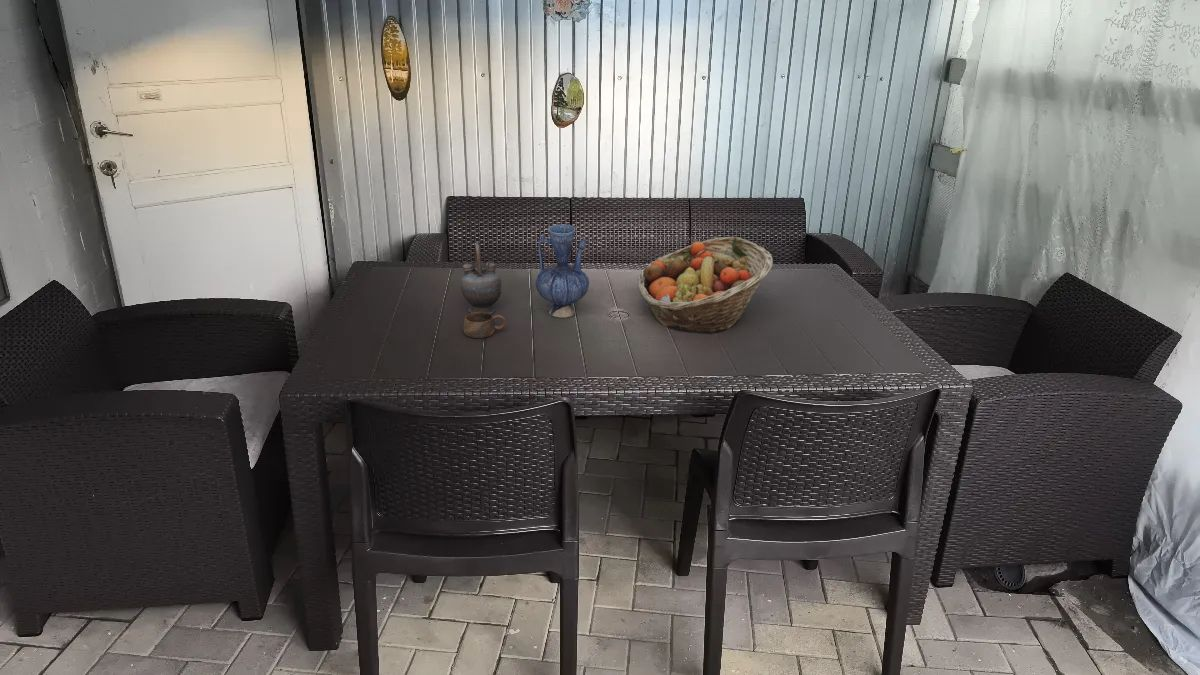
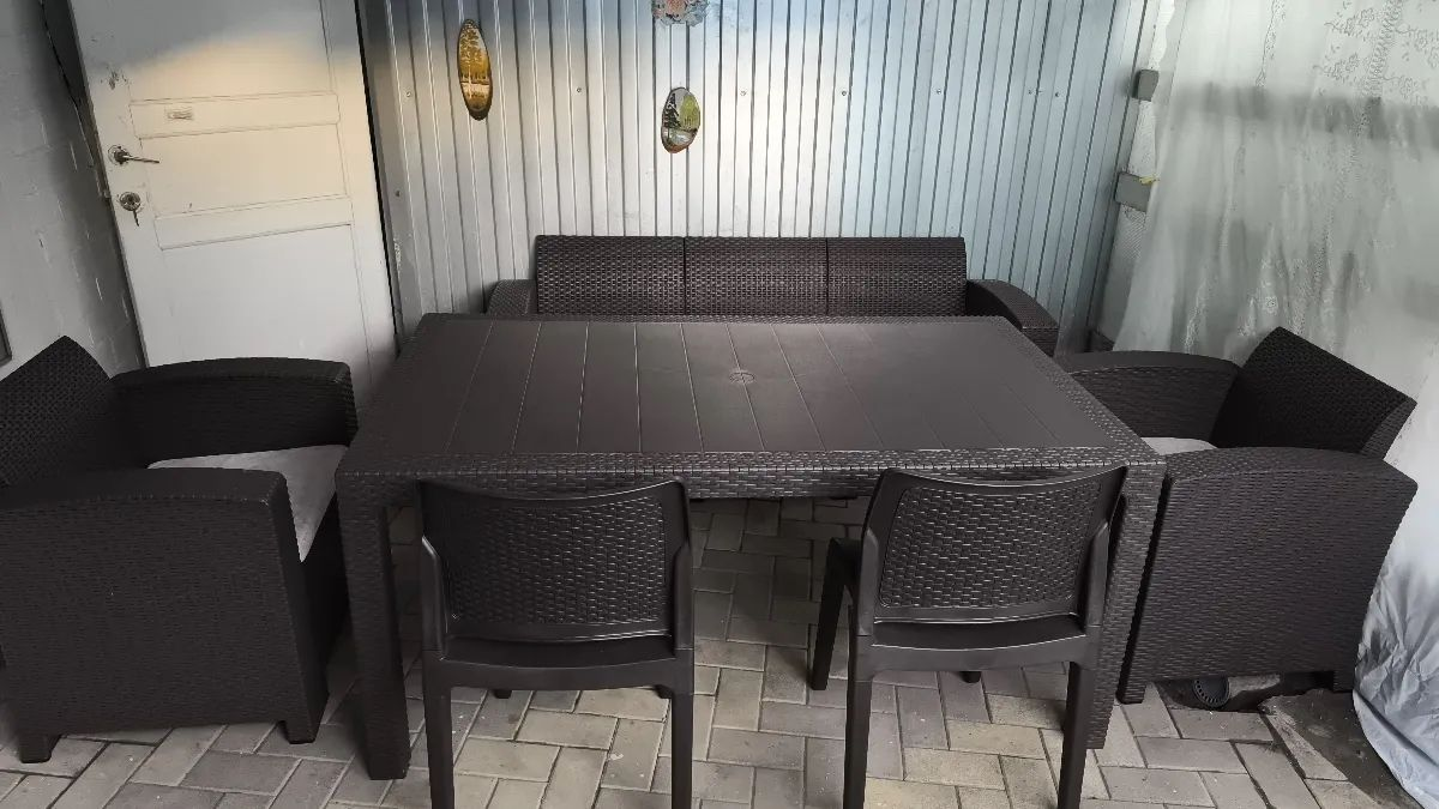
- fruit basket [637,236,774,335]
- cup [462,312,506,339]
- vase [535,223,590,319]
- teapot [459,242,503,315]
